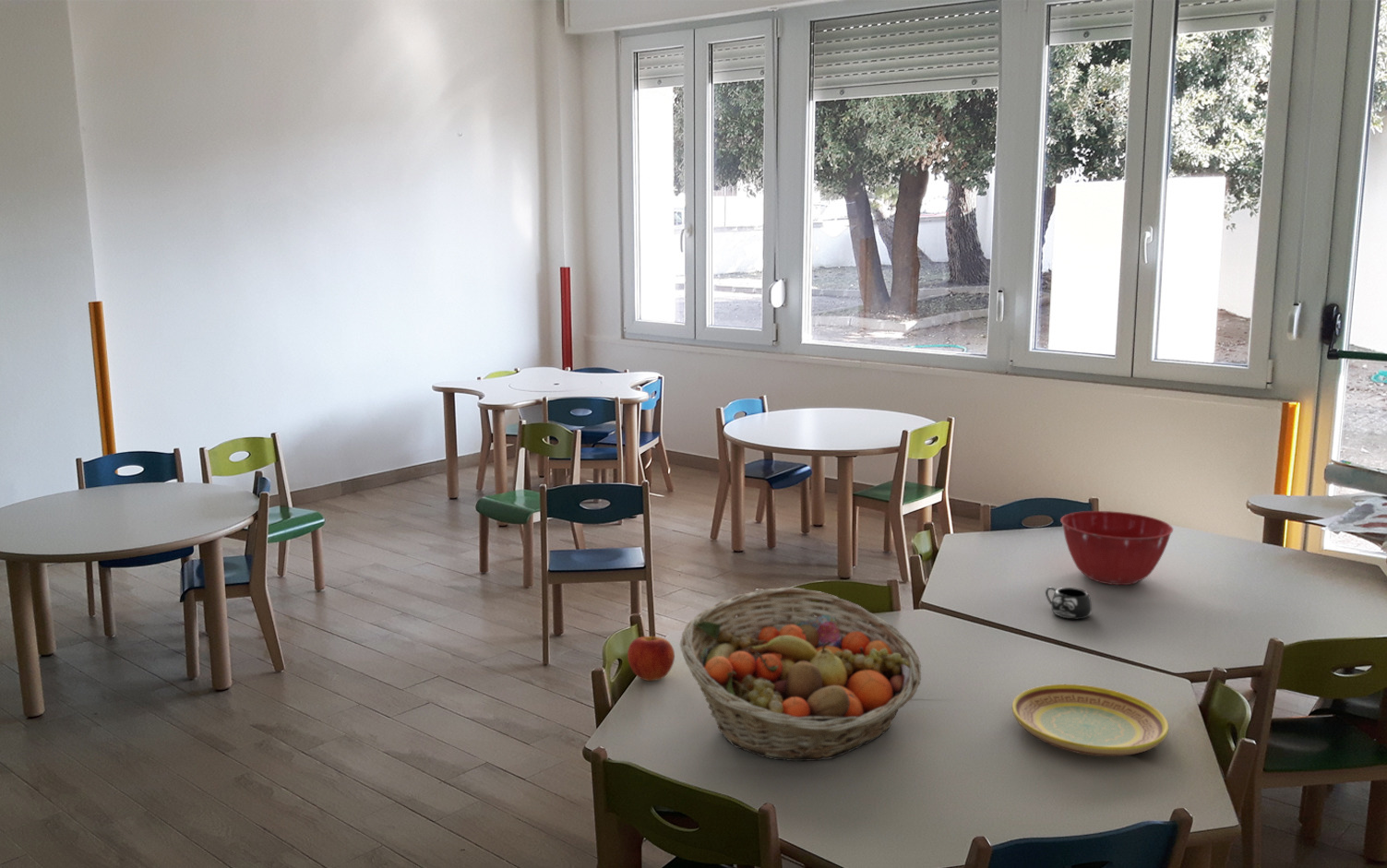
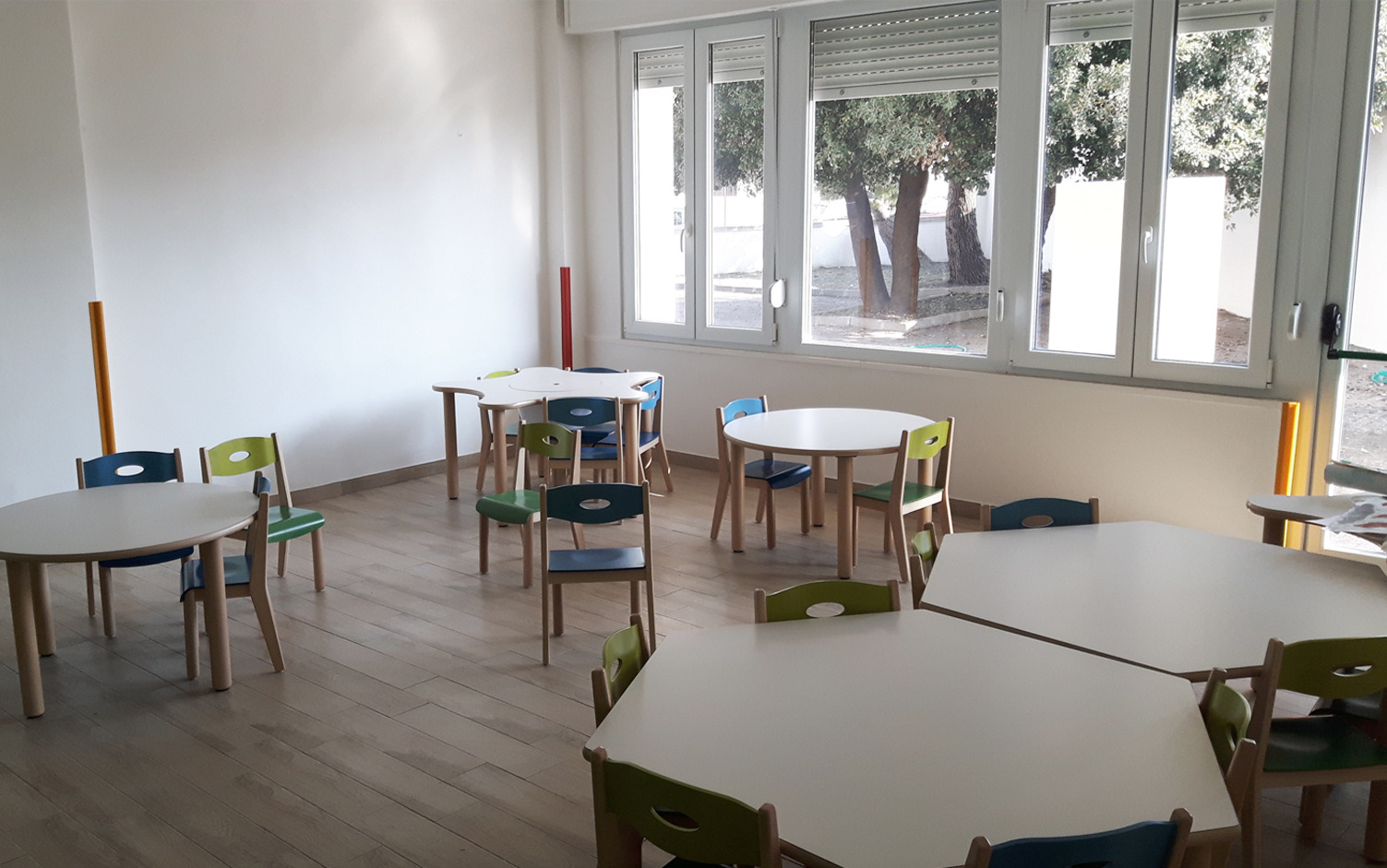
- mixing bowl [1059,510,1174,586]
- apple [627,631,676,683]
- mug [1045,587,1093,620]
- plate [1011,684,1169,757]
- fruit basket [679,587,922,762]
